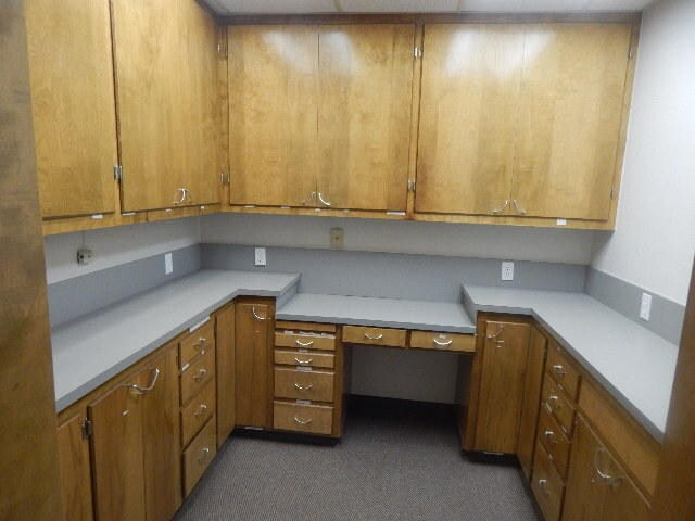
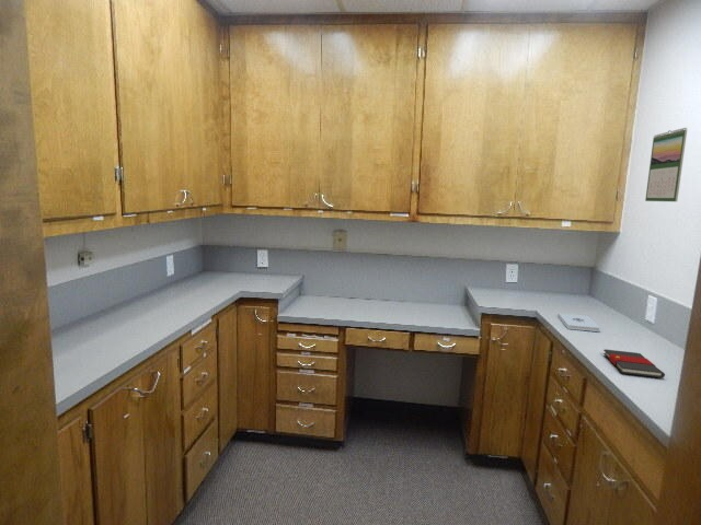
+ calendar [644,127,688,202]
+ notepad [556,312,601,332]
+ book [602,348,666,378]
